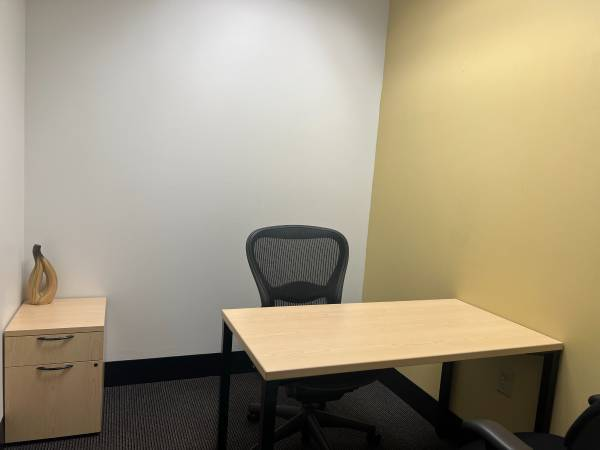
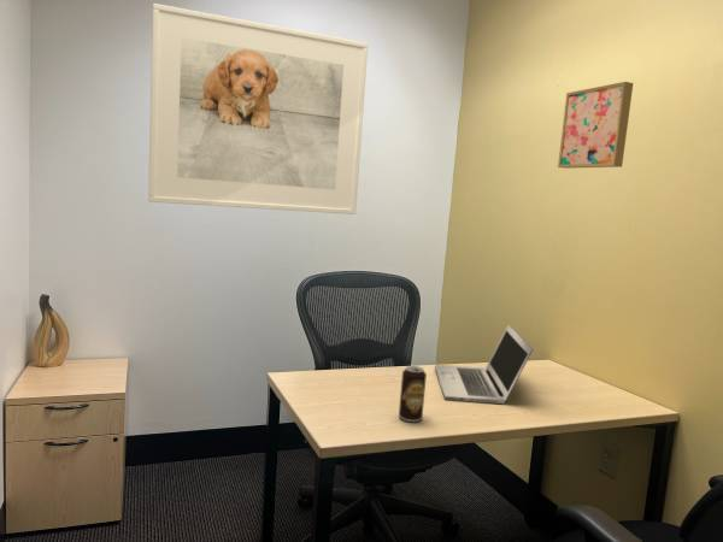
+ beverage can [398,365,428,423]
+ laptop [434,324,534,405]
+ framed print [147,2,369,216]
+ wall art [557,81,634,170]
